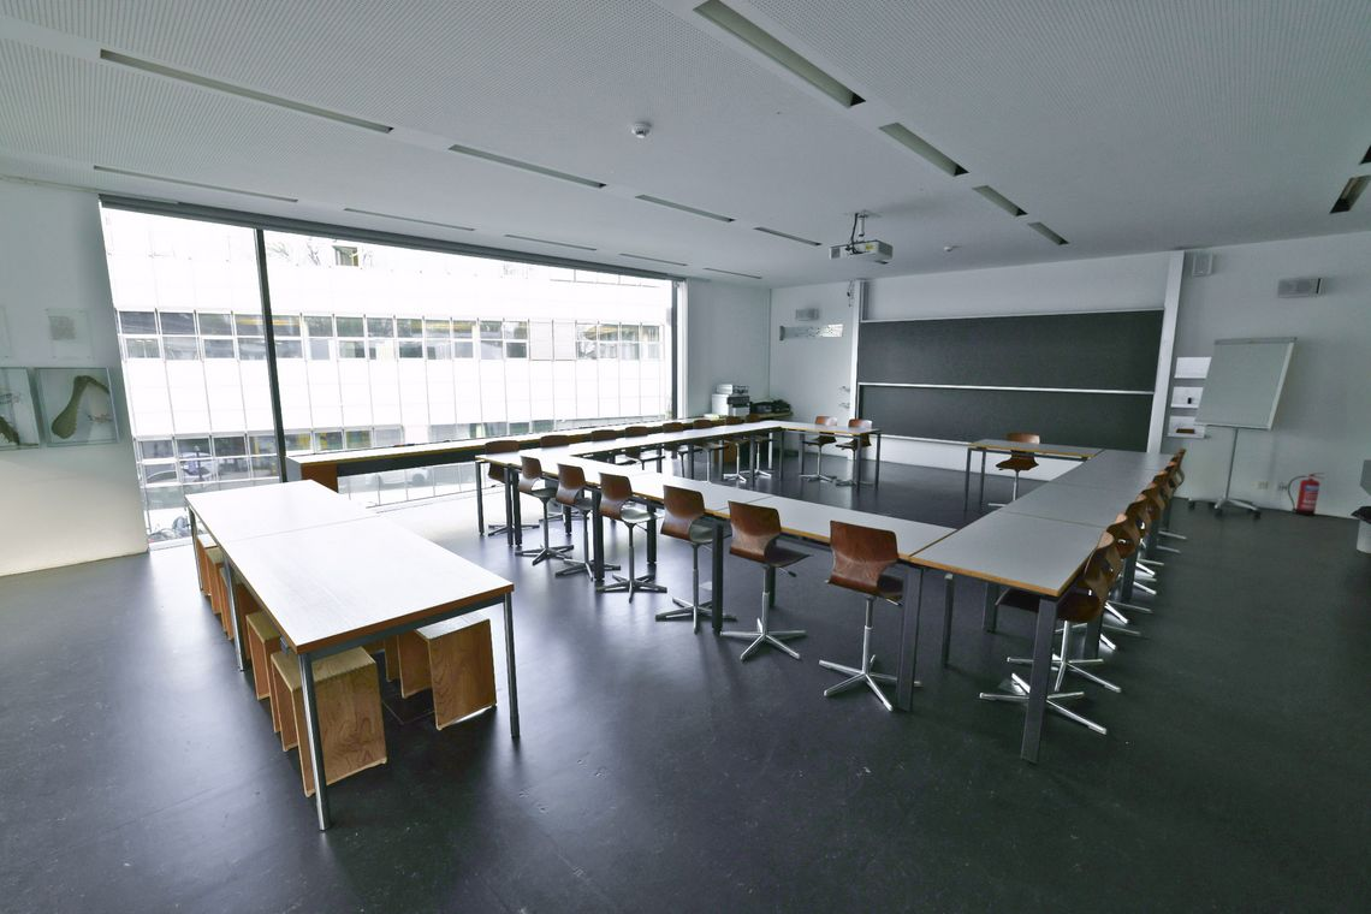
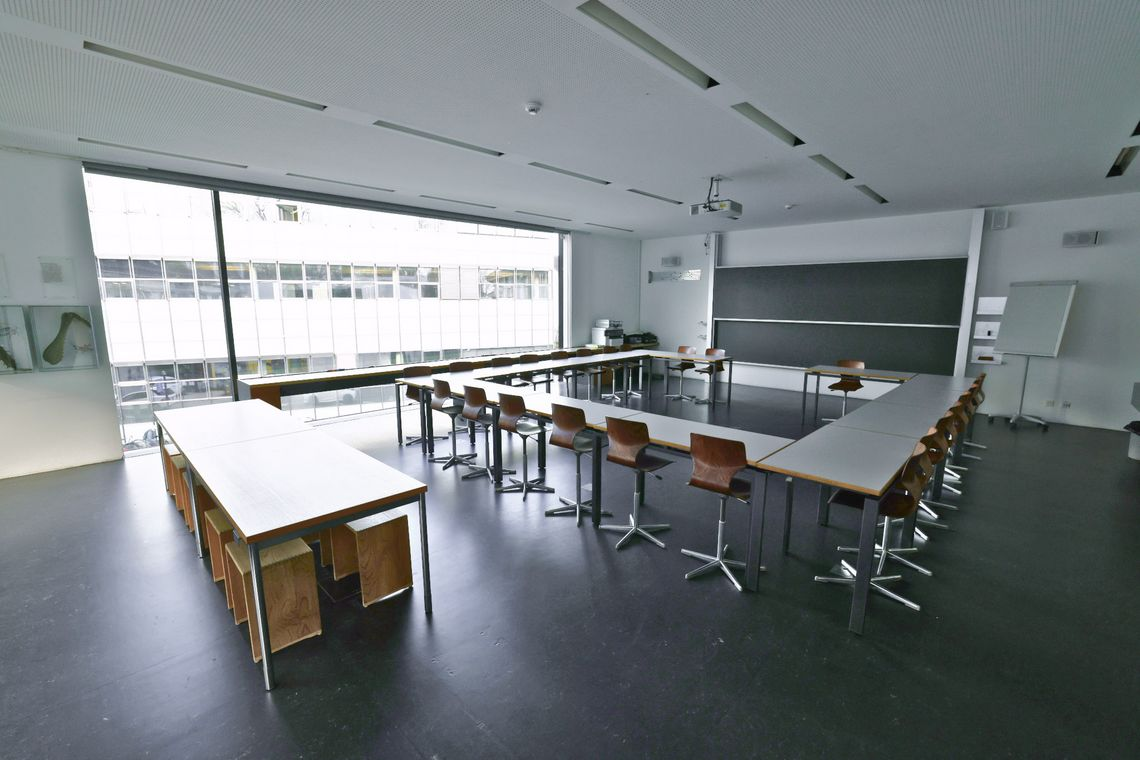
- fire extinguisher [1287,471,1325,517]
